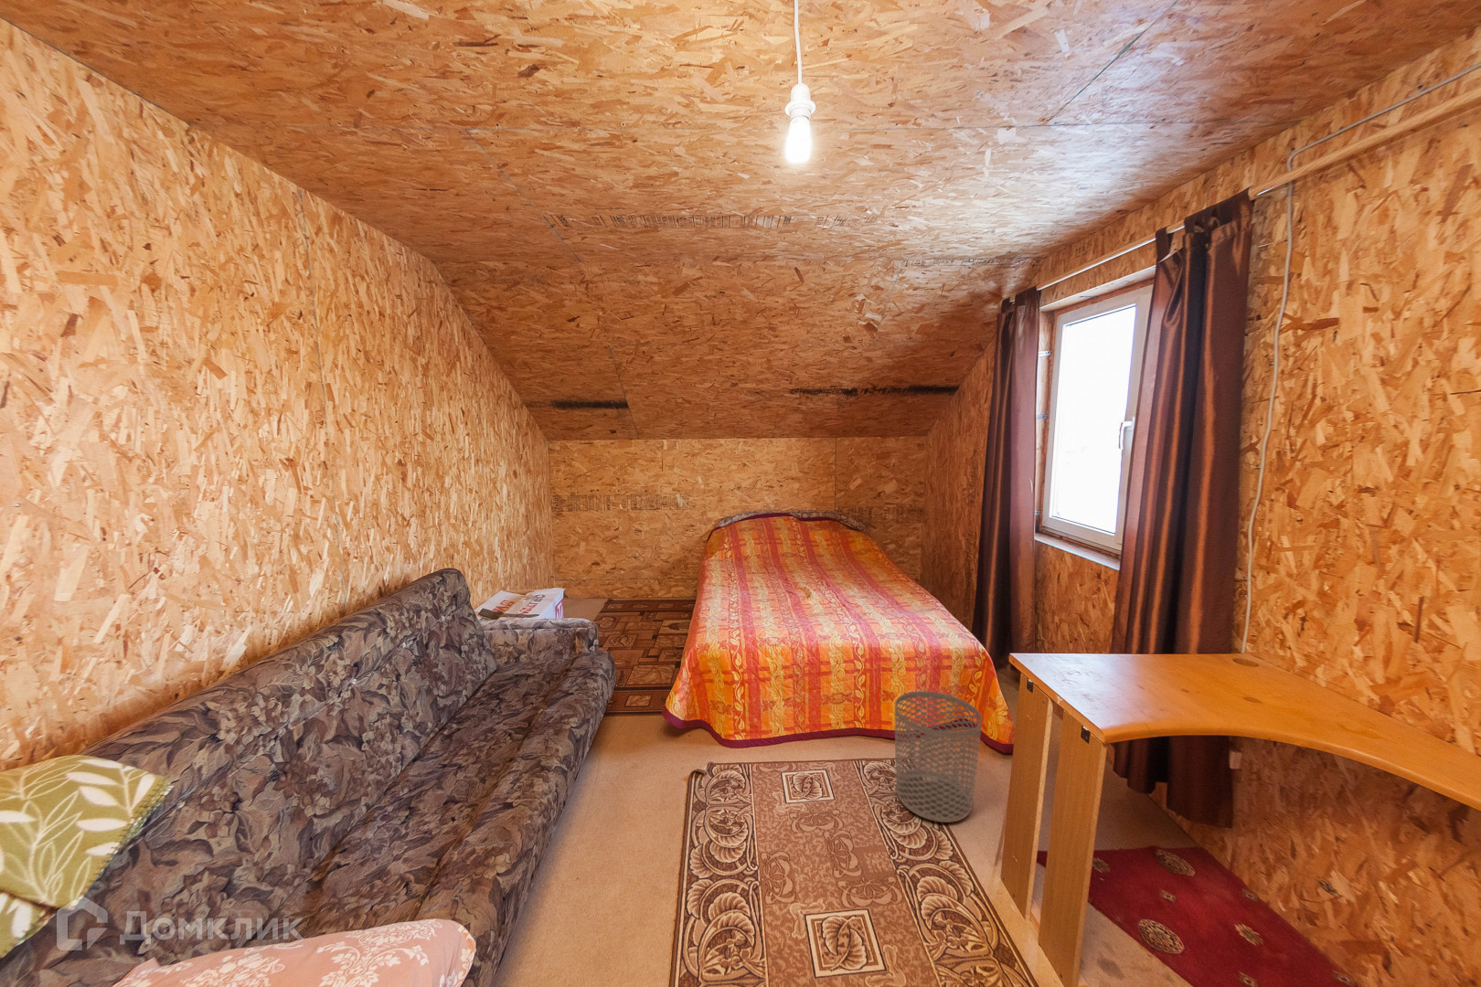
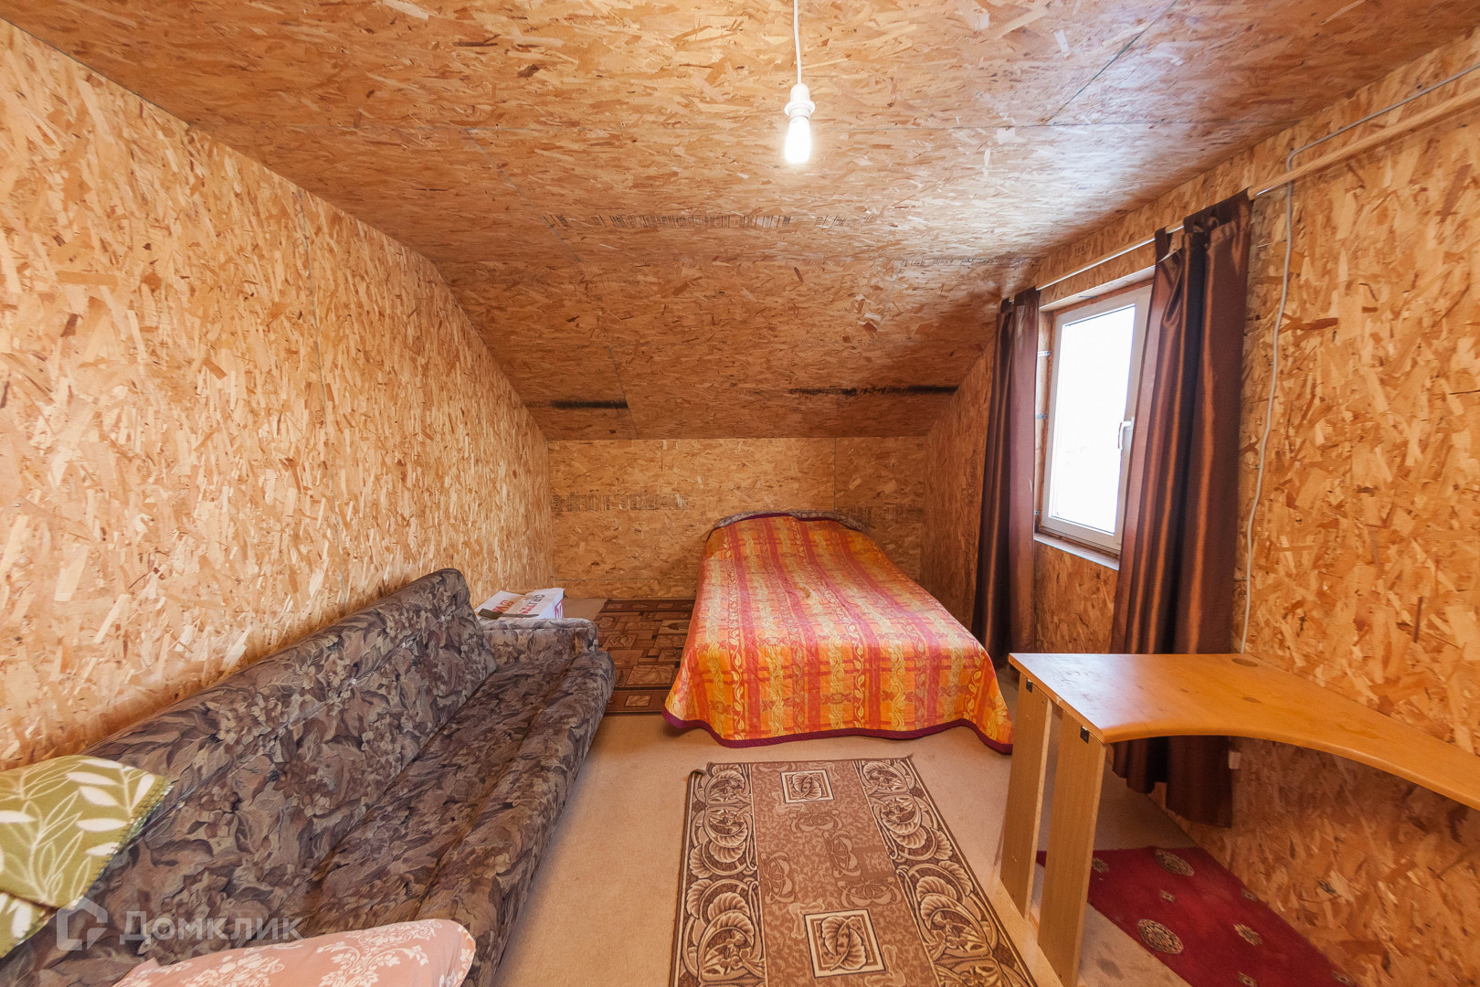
- waste bin [894,690,983,823]
